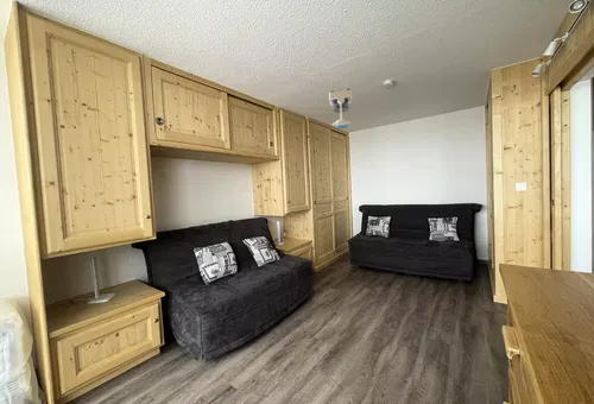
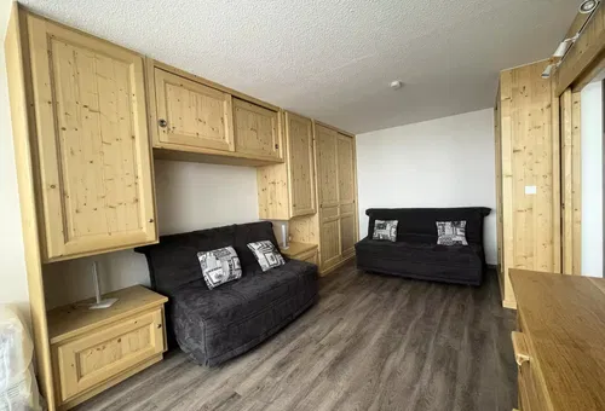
- ceiling light fixture [328,88,354,130]
